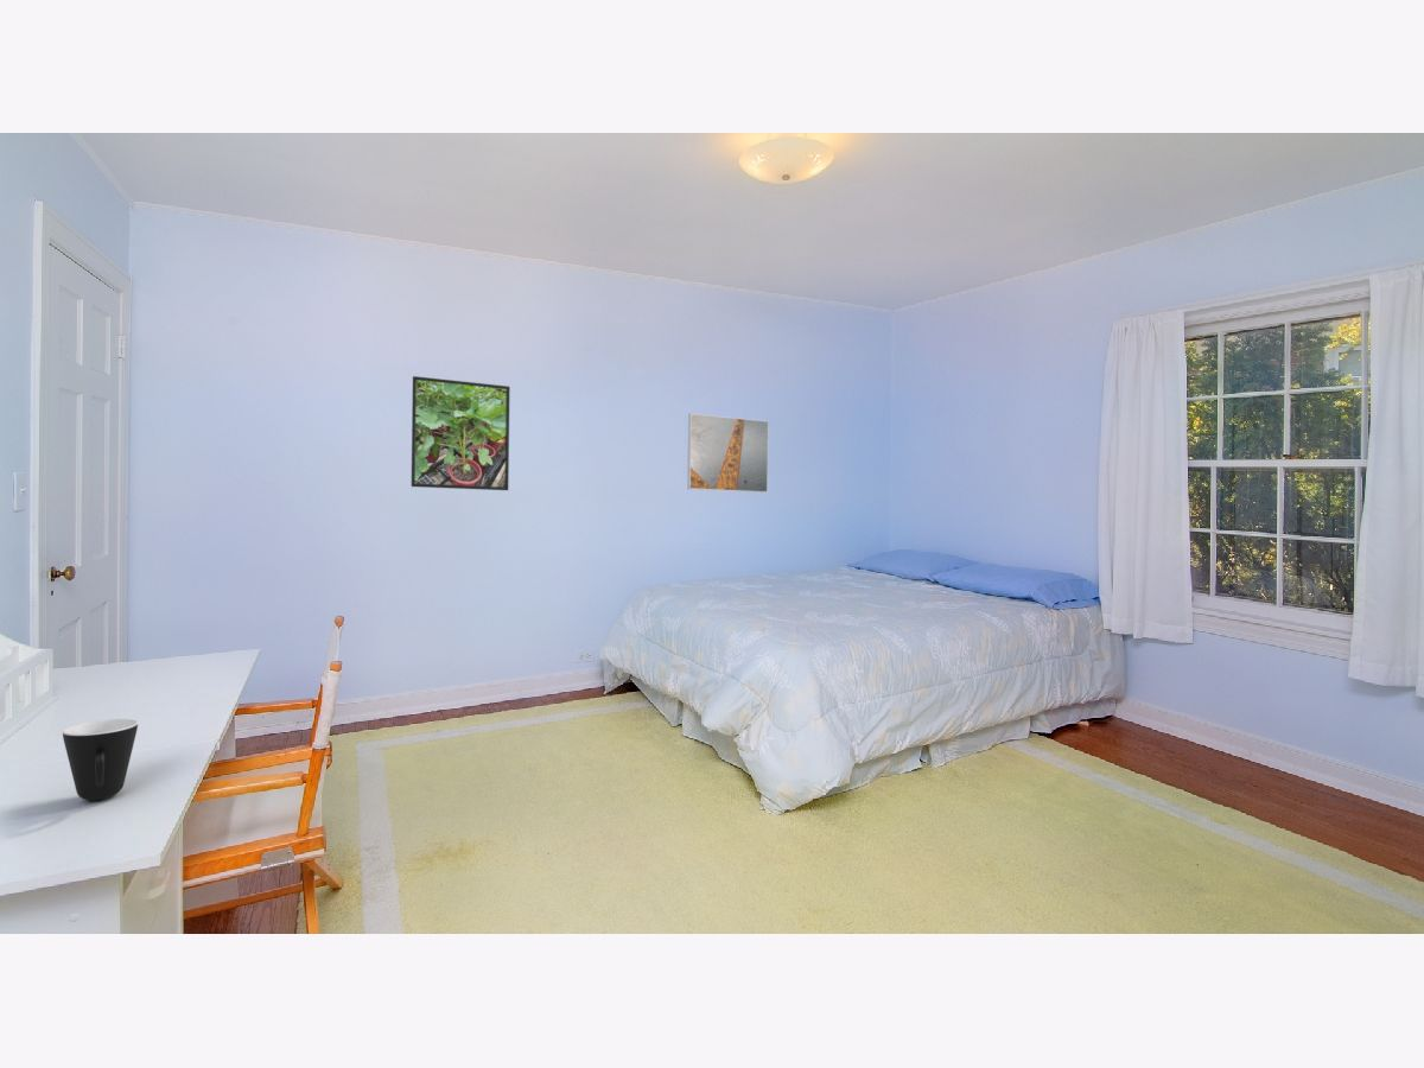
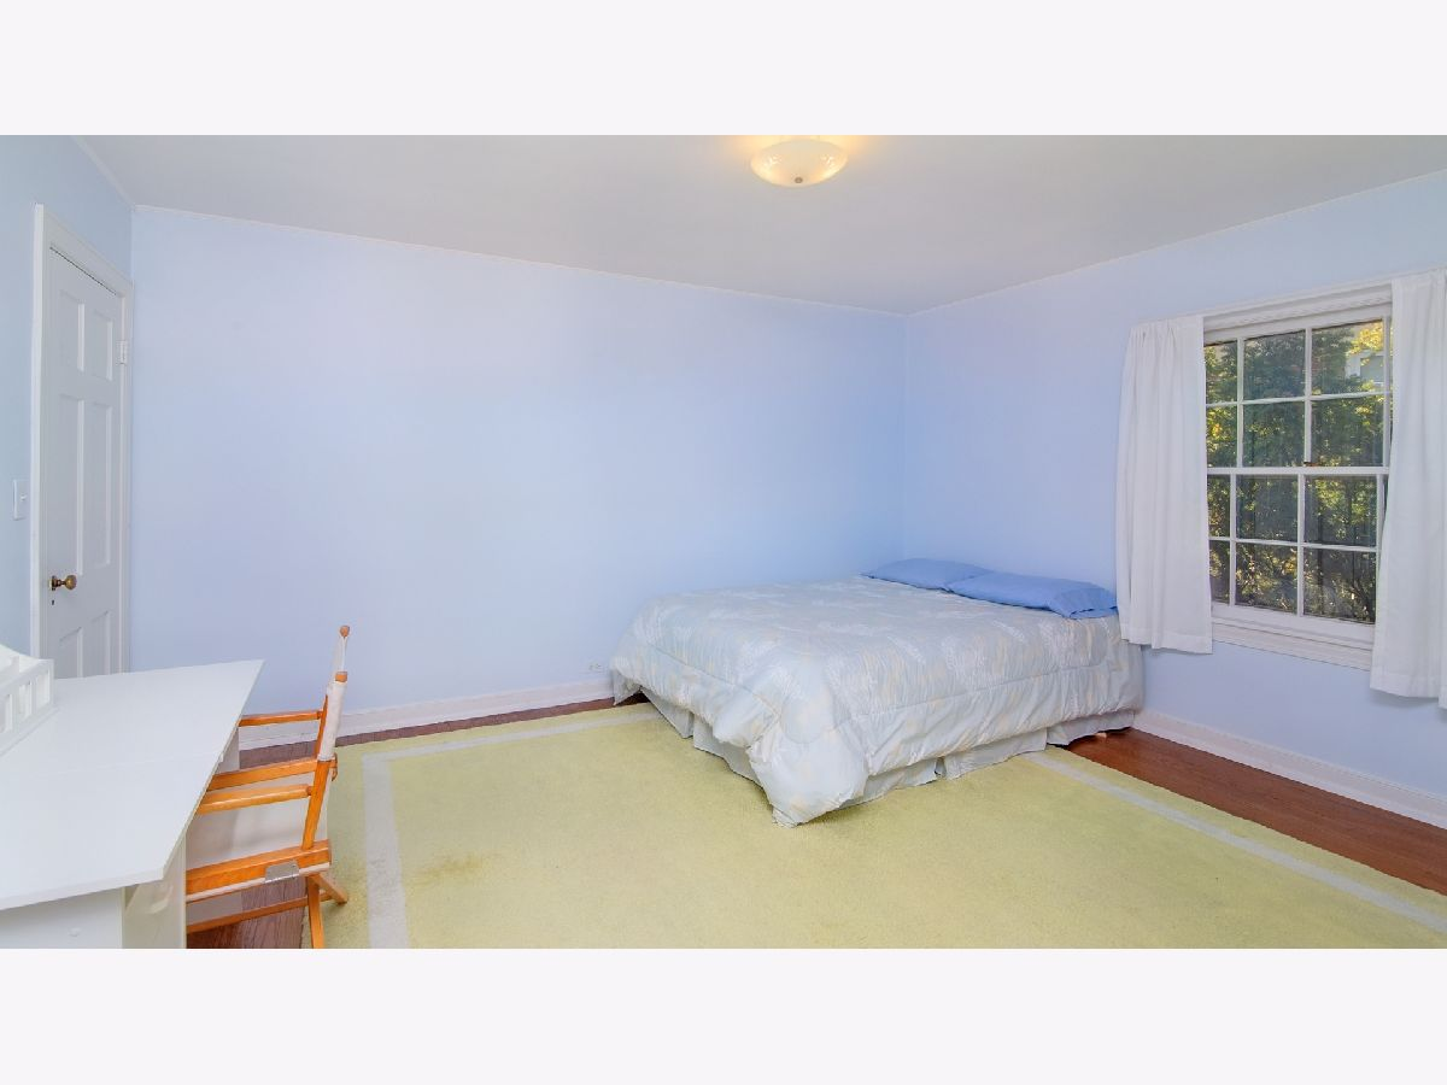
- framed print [411,375,511,491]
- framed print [686,412,770,494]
- mug [62,718,139,801]
